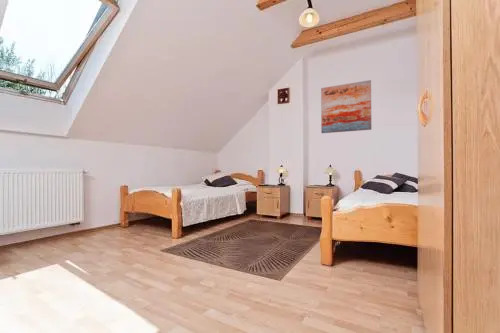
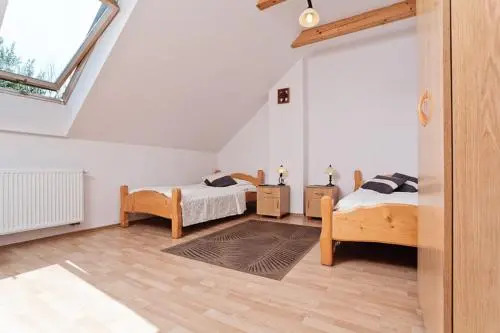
- wall art [320,79,372,134]
